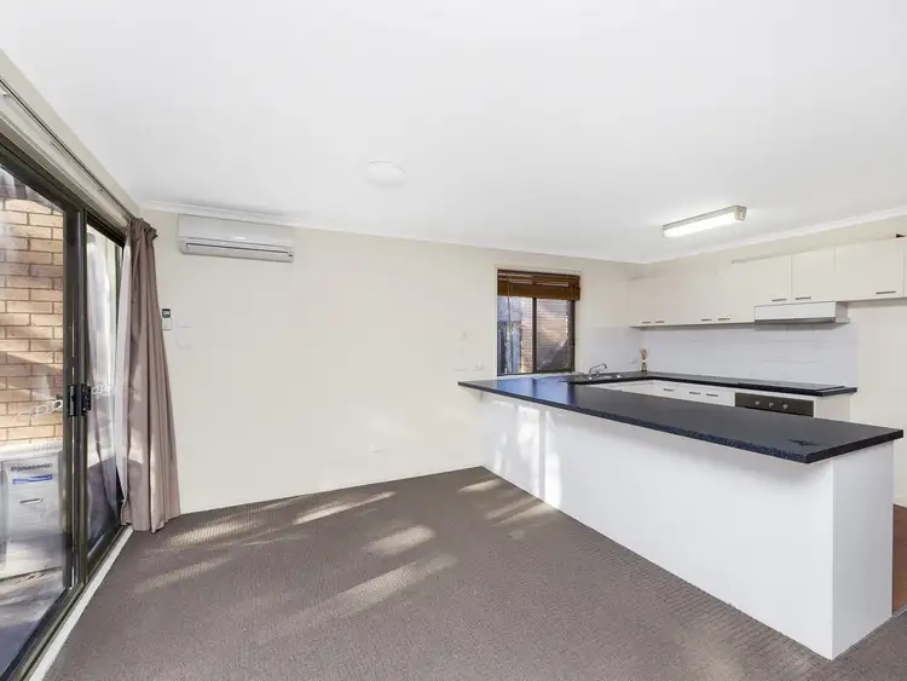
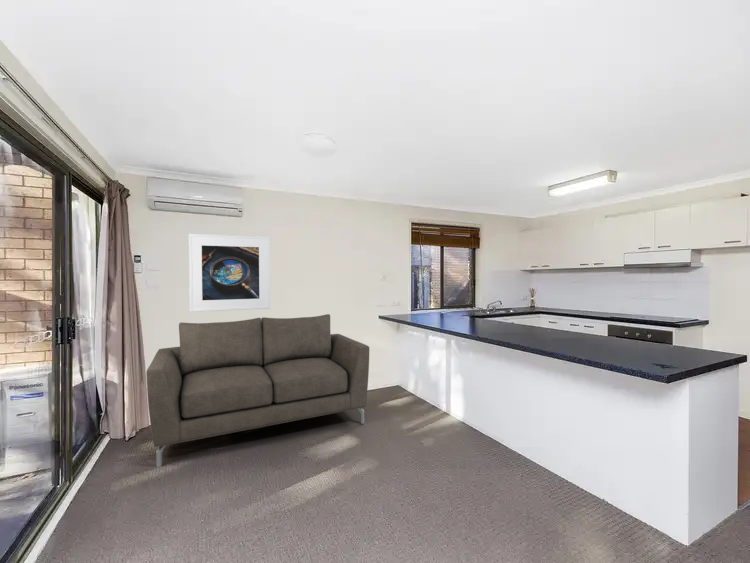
+ sofa [145,313,370,468]
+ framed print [188,233,271,313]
